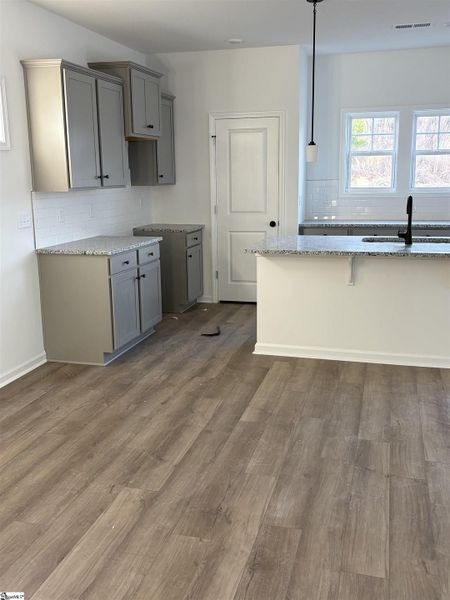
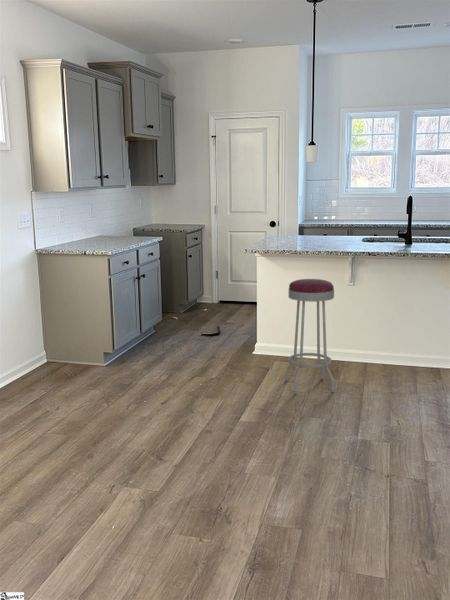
+ bar stool [285,278,335,395]
